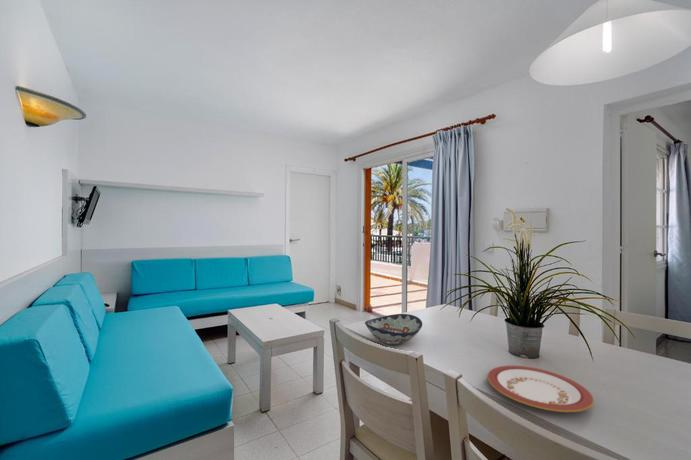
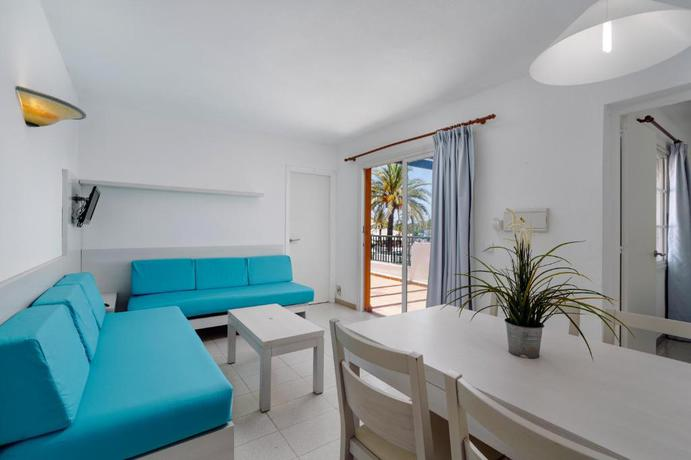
- decorative bowl [364,313,423,346]
- plate [486,365,595,413]
